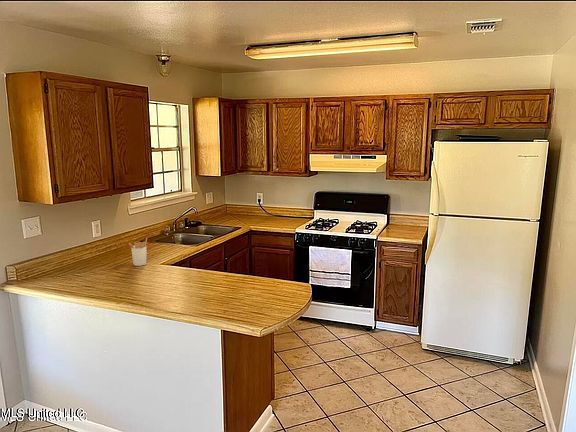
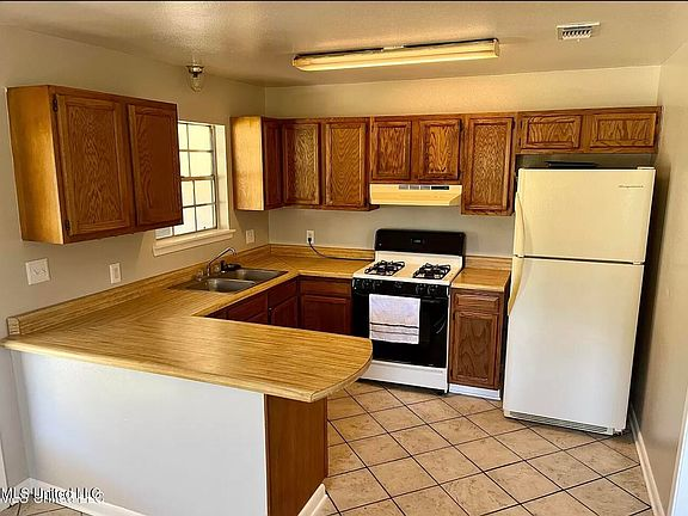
- utensil holder [127,237,148,267]
